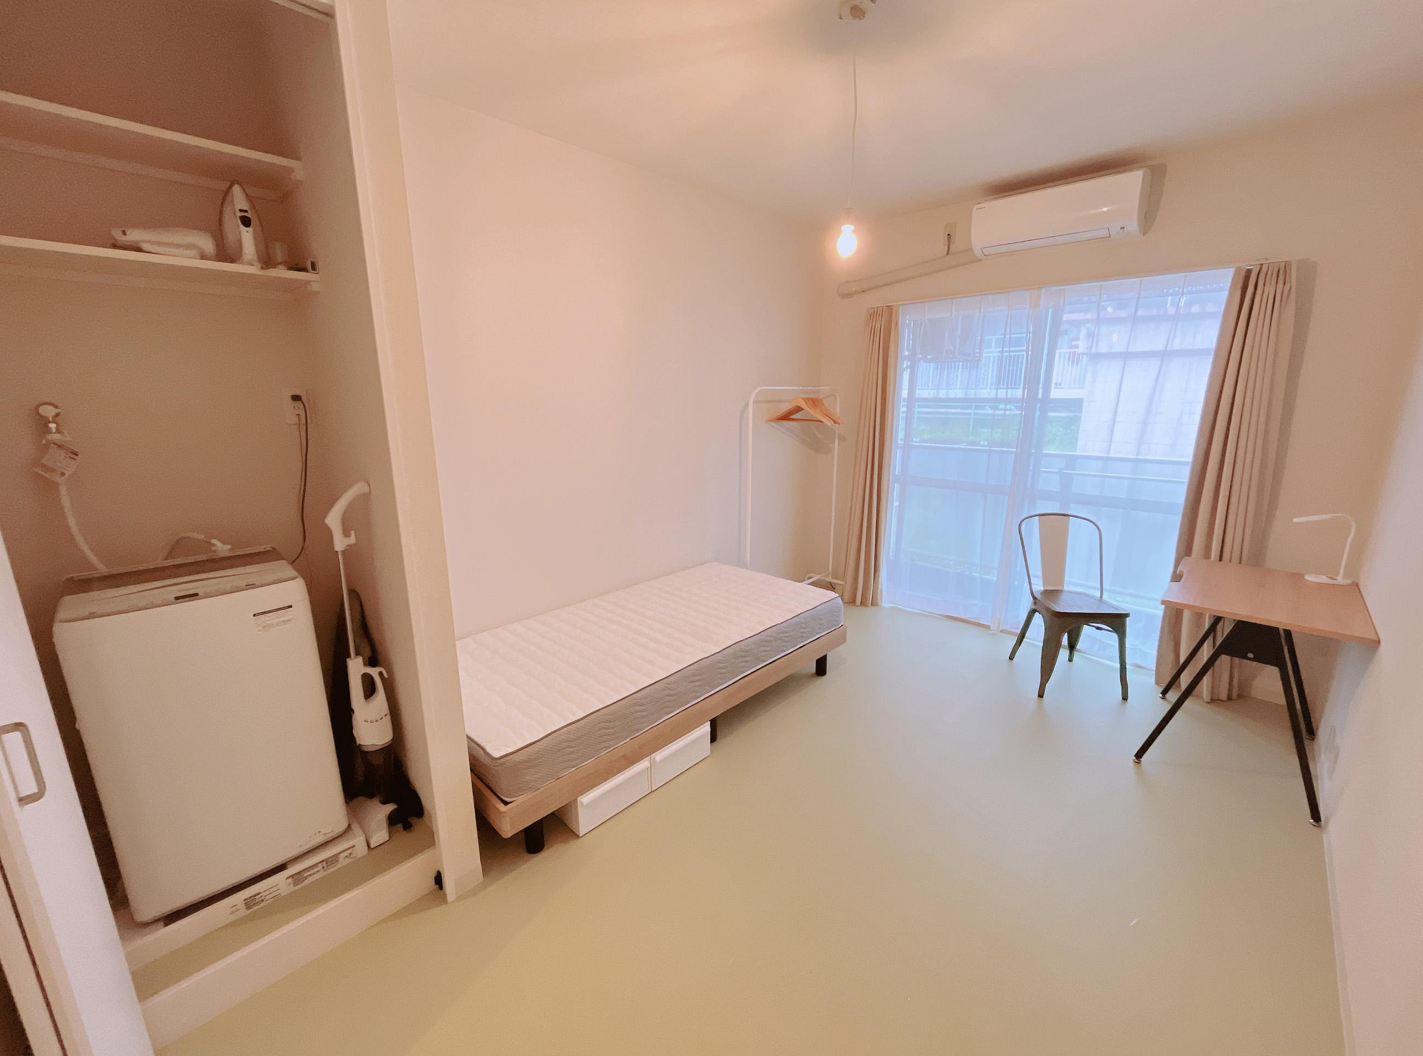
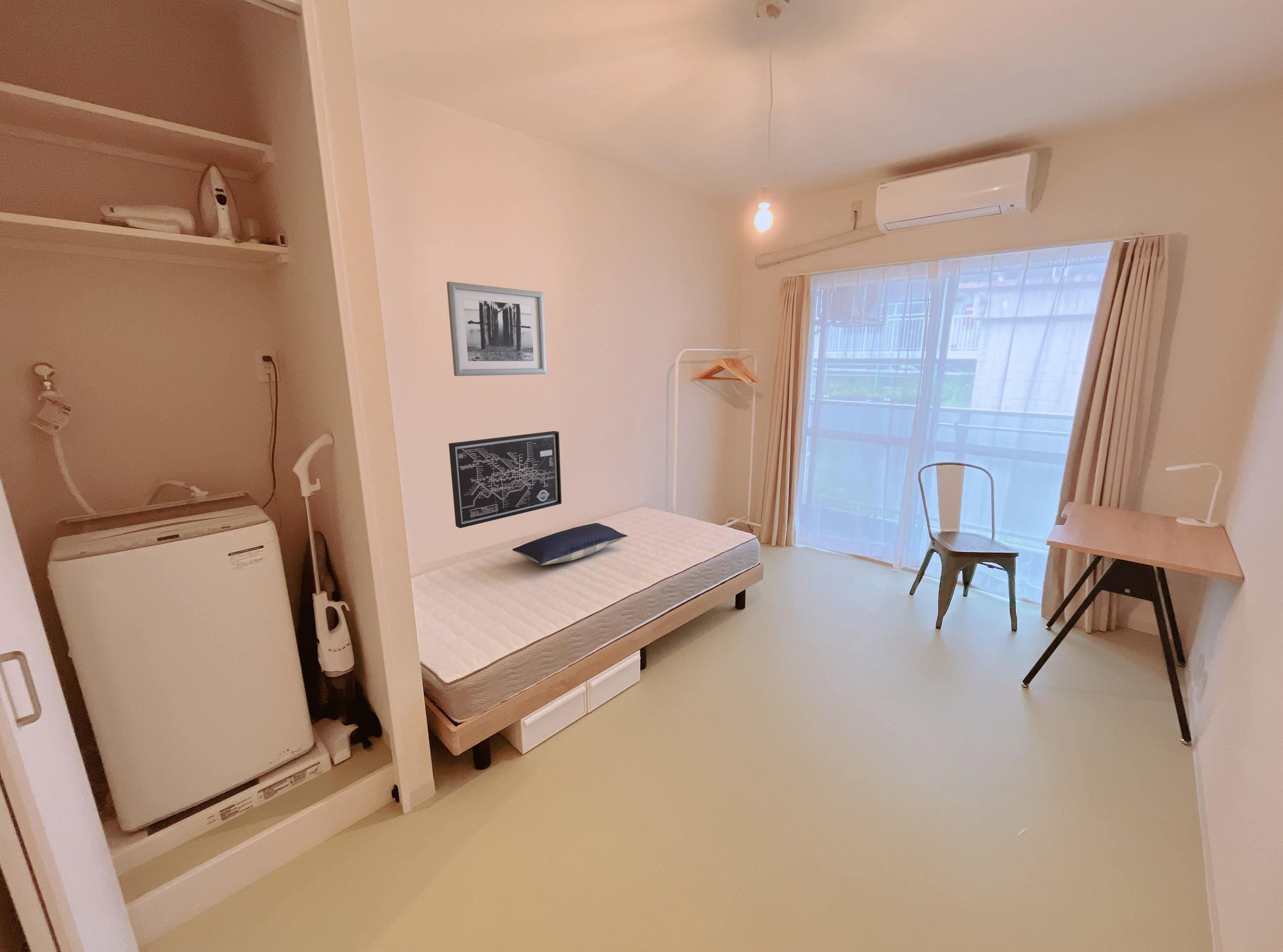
+ wall art [448,431,562,529]
+ wall art [447,281,547,376]
+ pillow [512,522,628,566]
